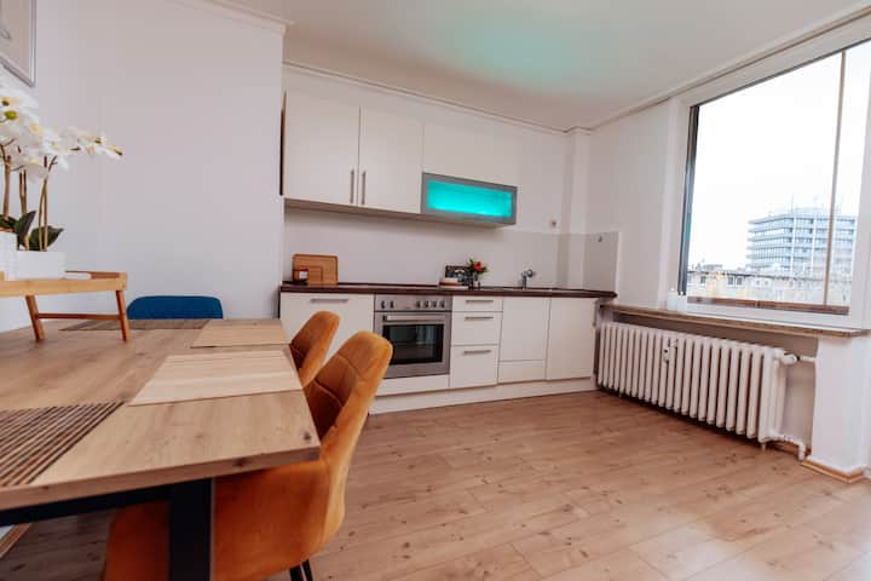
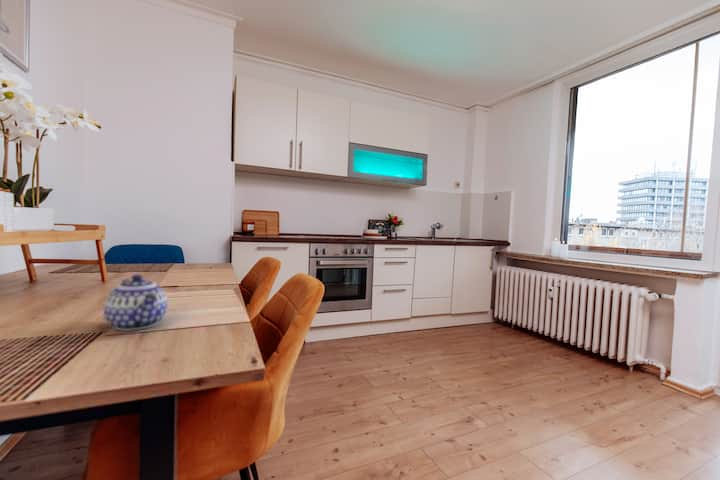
+ teapot [103,273,168,332]
